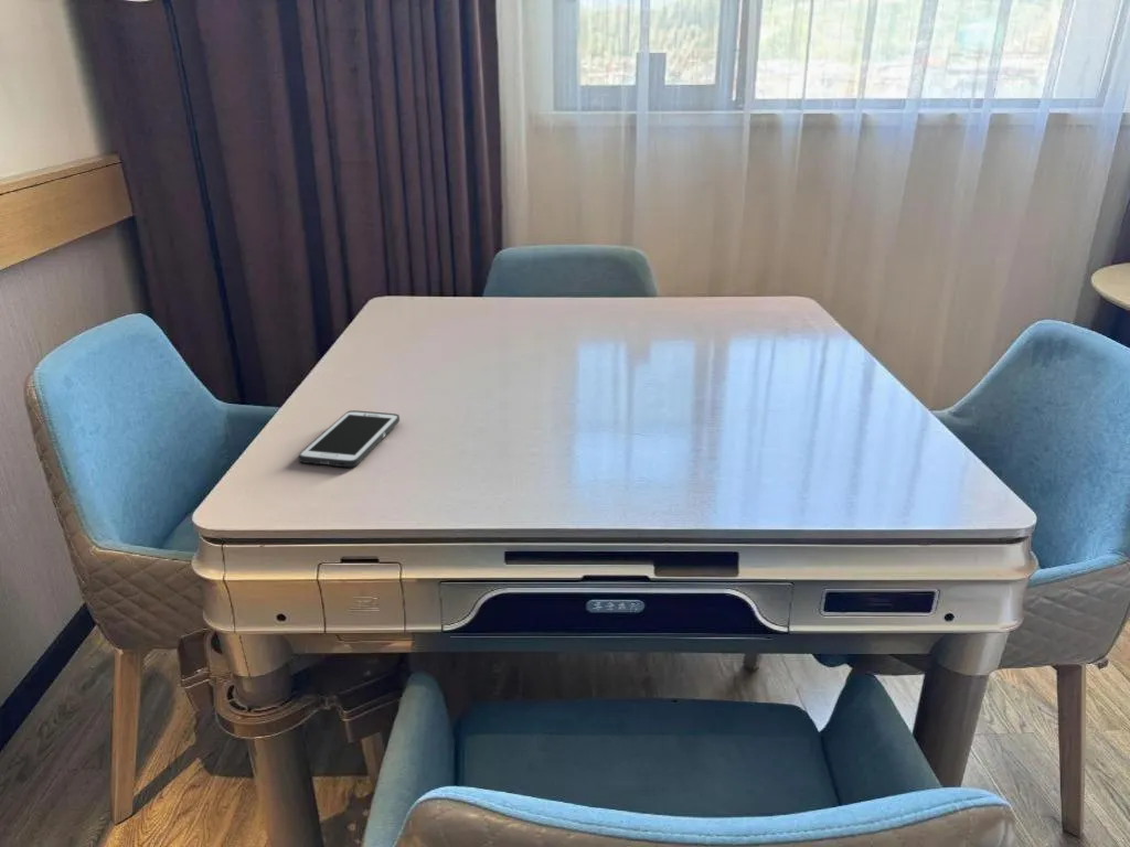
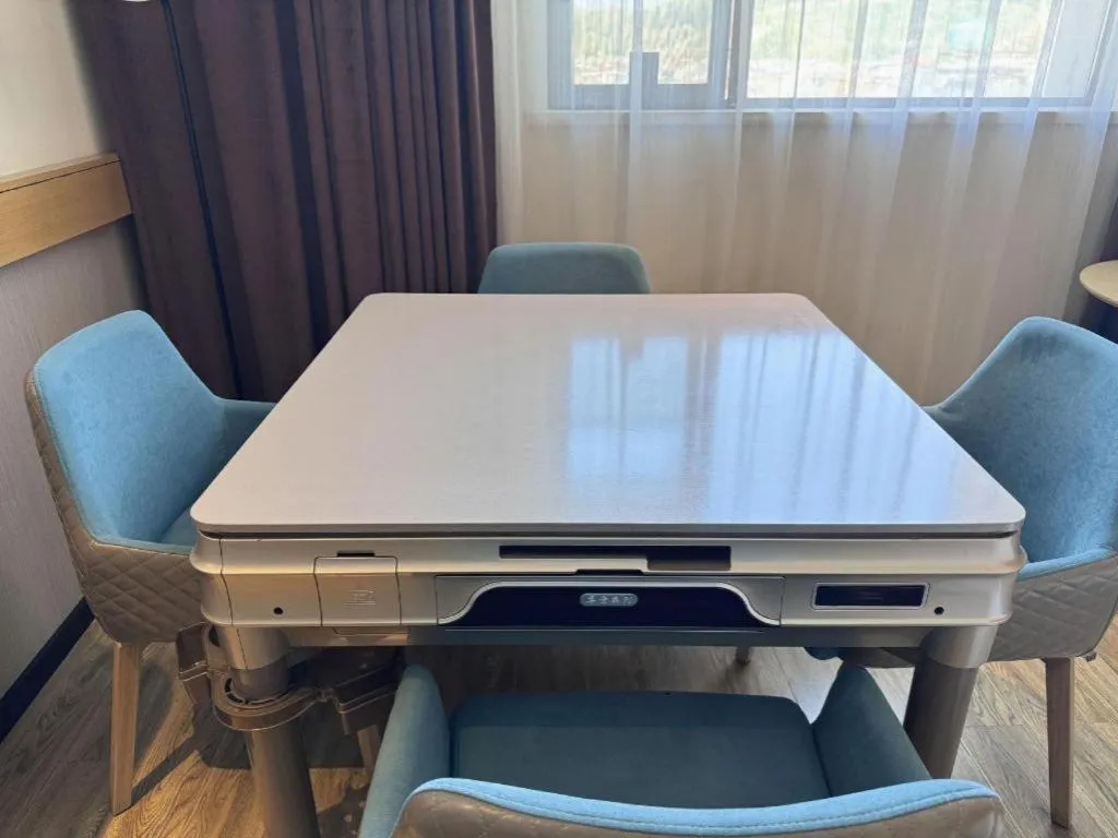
- cell phone [297,409,401,468]
